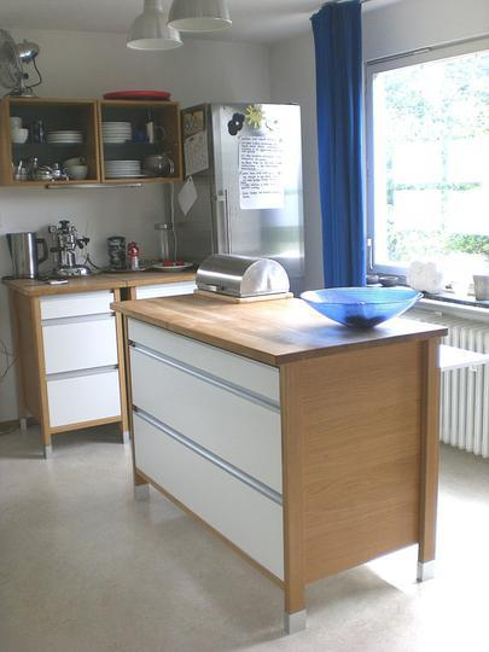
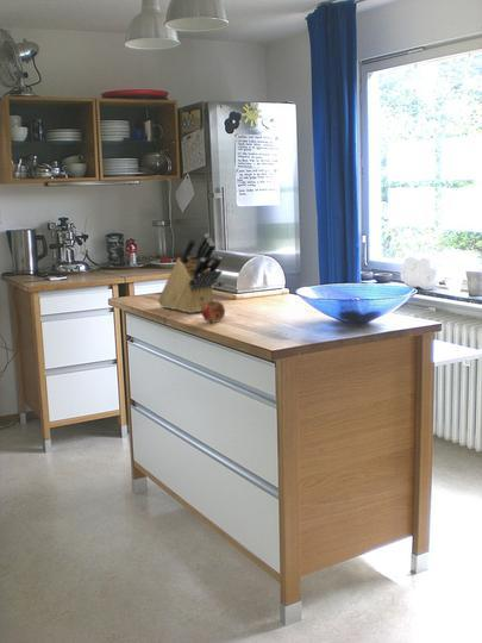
+ fruit [200,300,226,324]
+ knife block [157,232,224,314]
